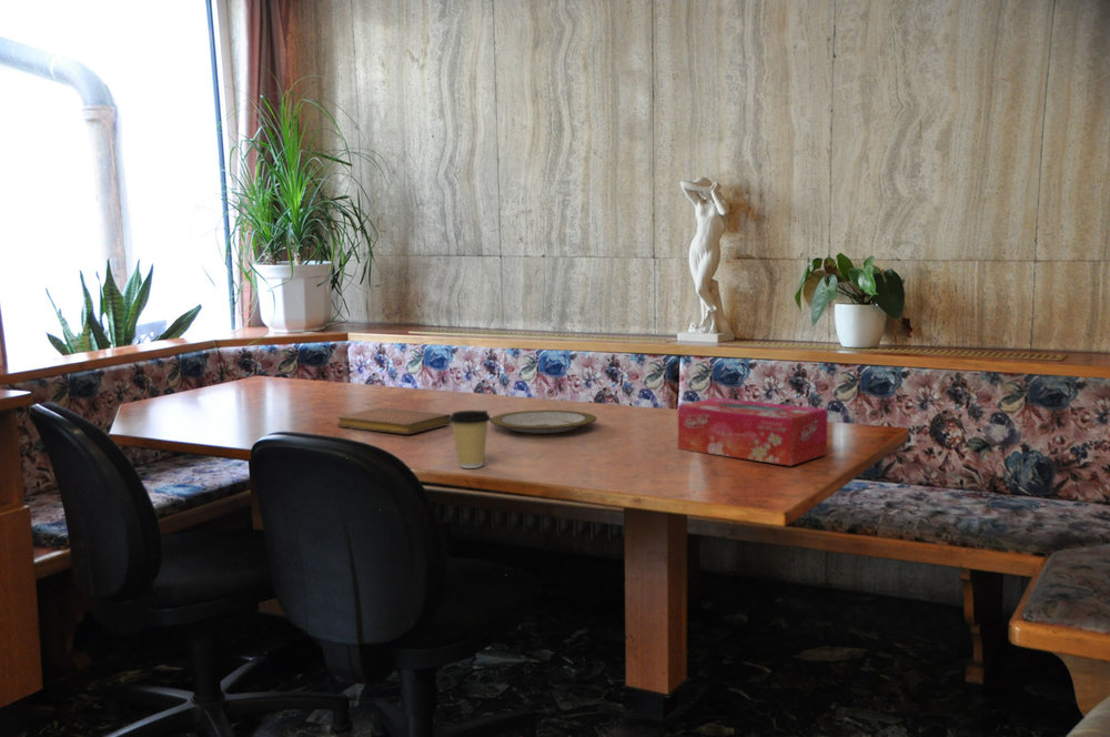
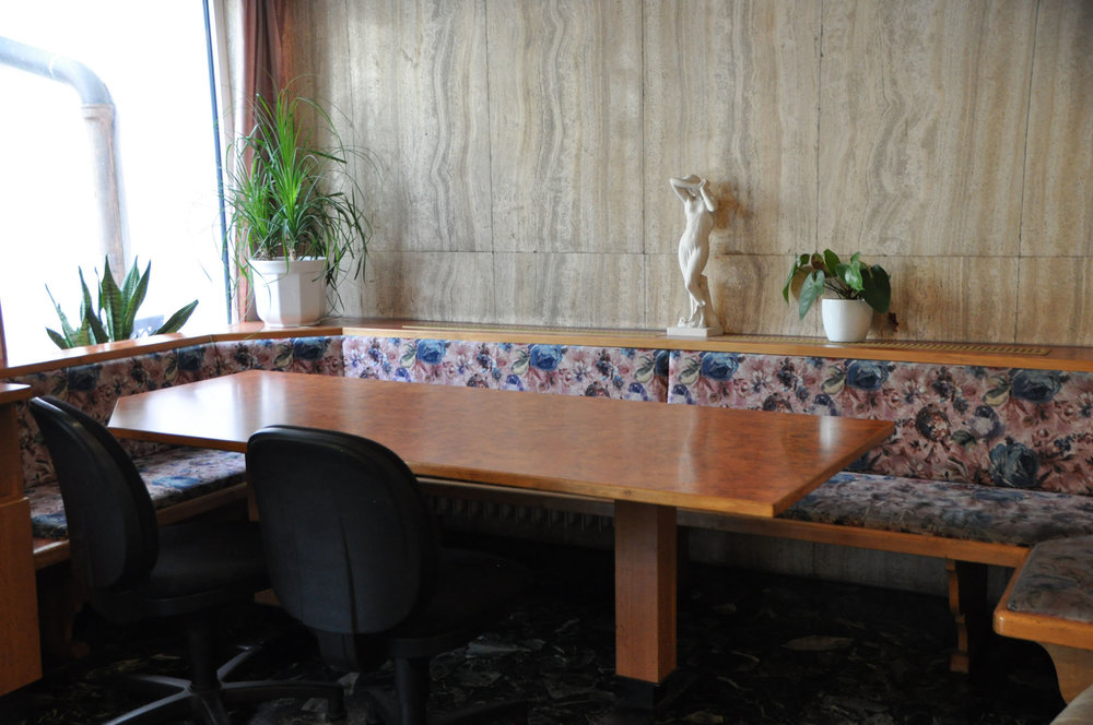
- tissue box [677,396,828,467]
- notebook [336,407,452,435]
- coffee cup [448,410,492,470]
- plate [488,408,597,435]
